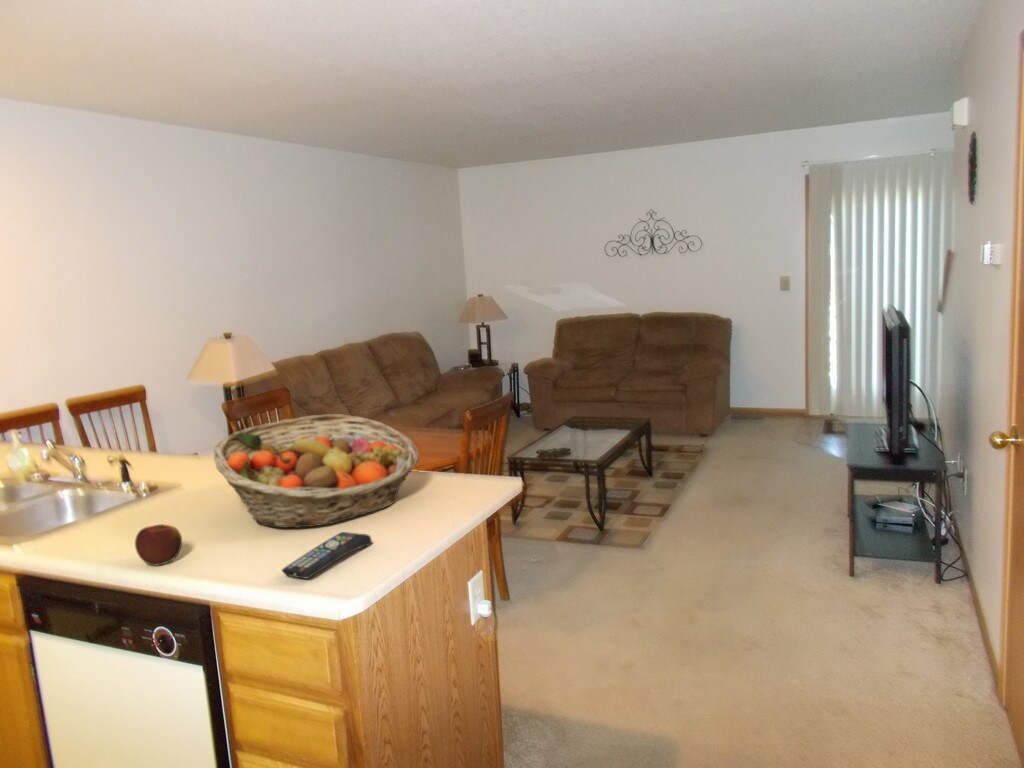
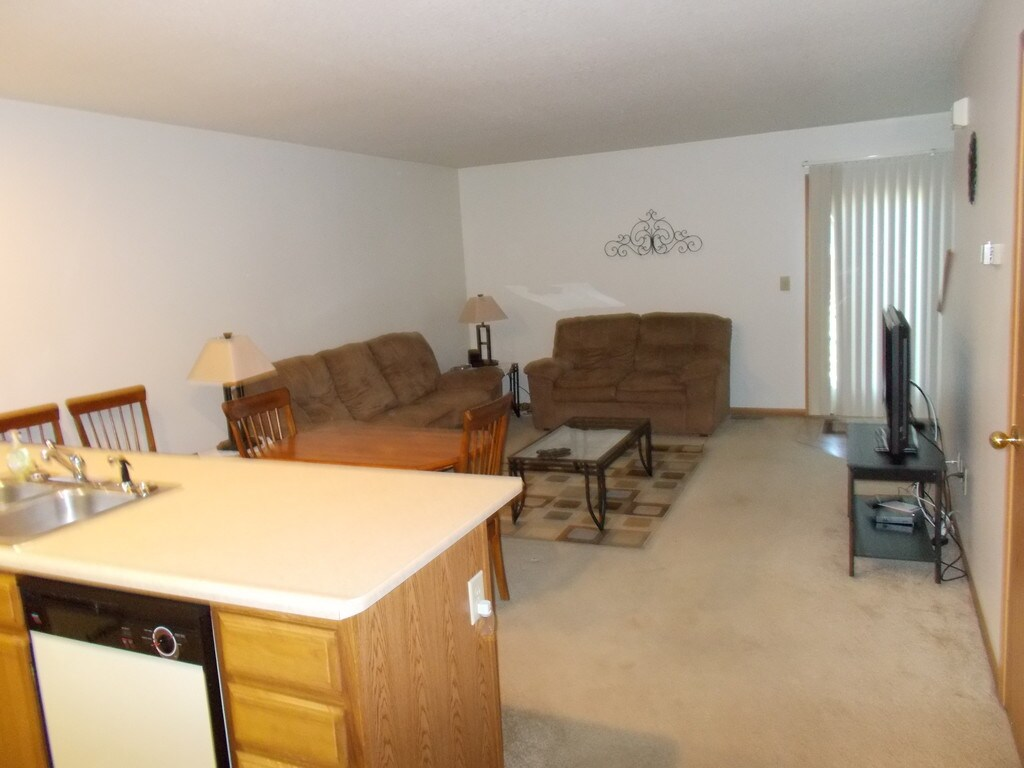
- remote control [281,531,373,579]
- fruit basket [212,413,420,529]
- apple [134,524,183,566]
